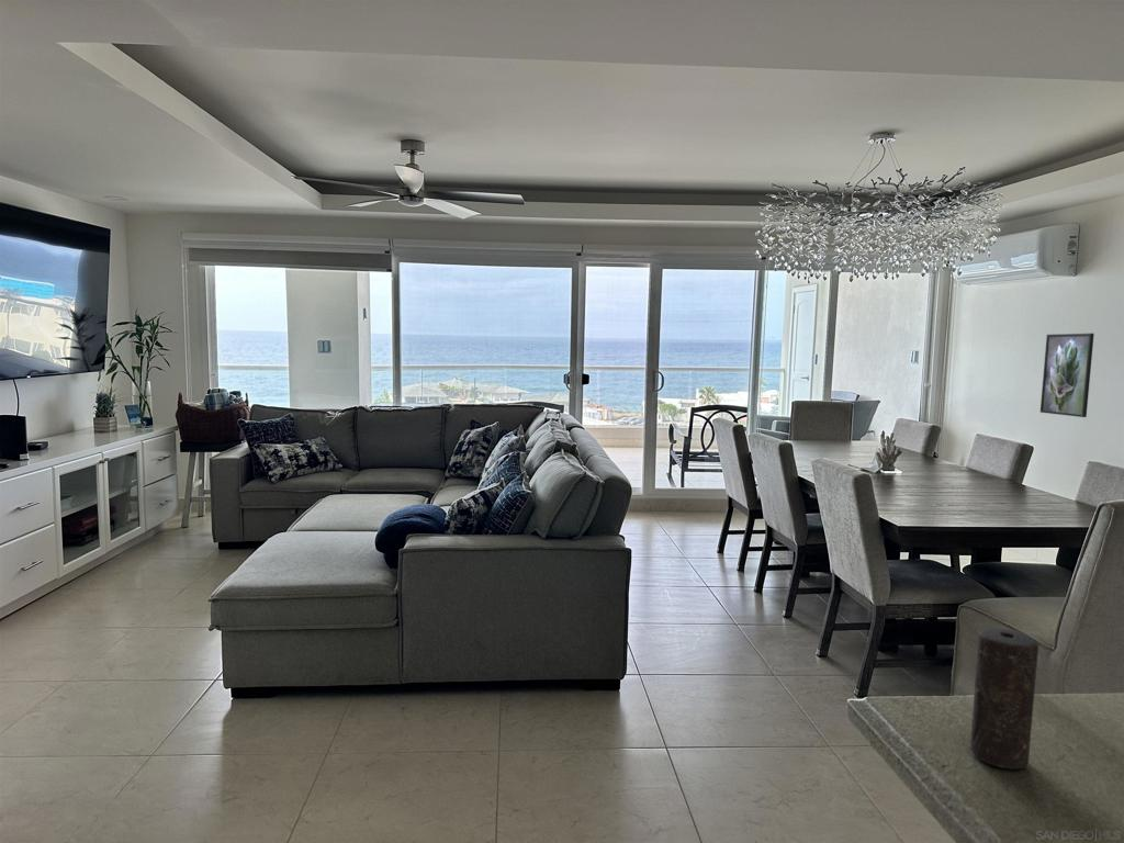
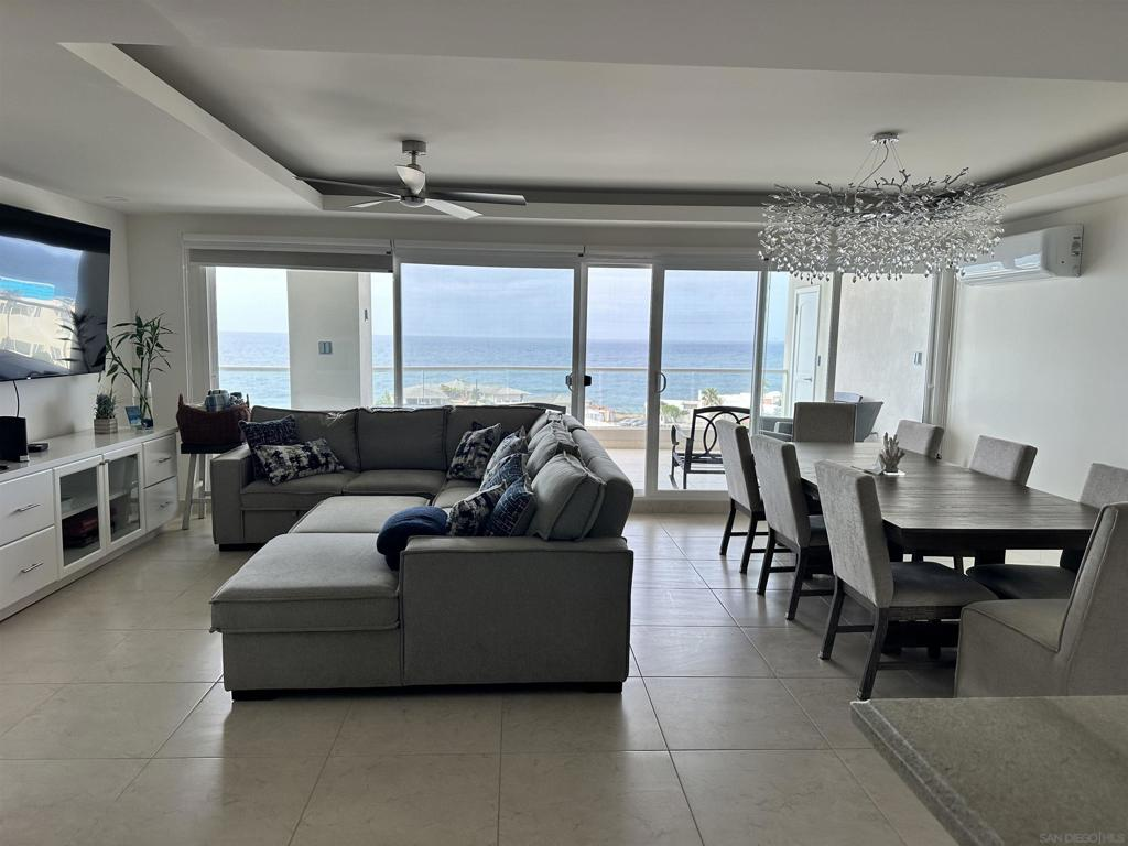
- candle [969,627,1039,771]
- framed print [1039,333,1095,418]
